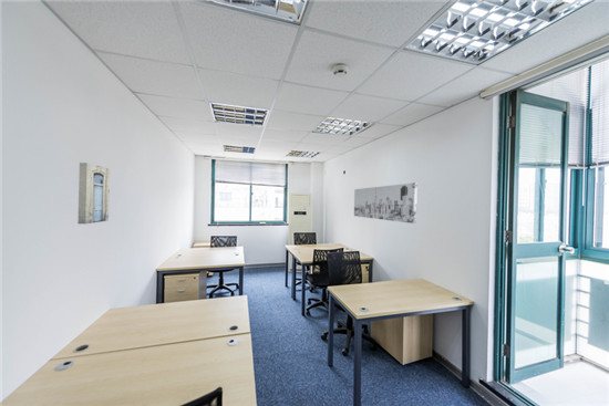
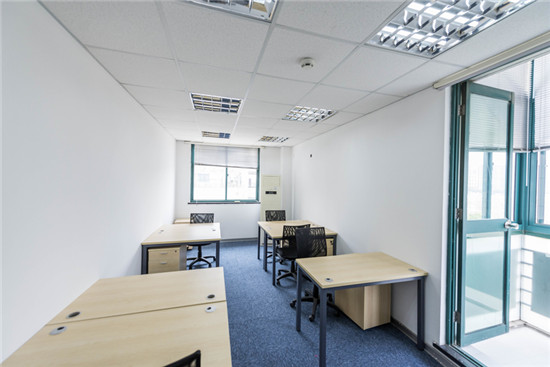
- wall art [353,181,419,225]
- wall art [76,162,111,225]
